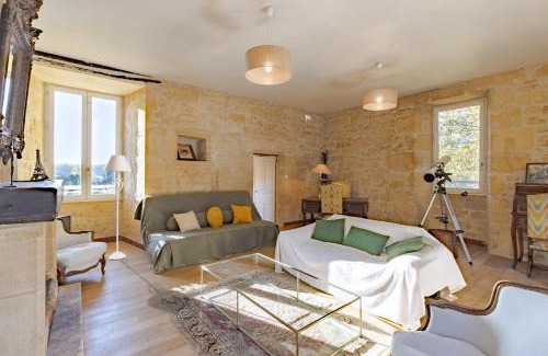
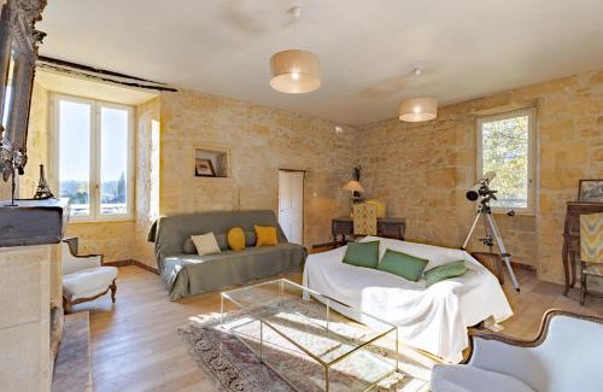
- floor lamp [102,154,133,261]
